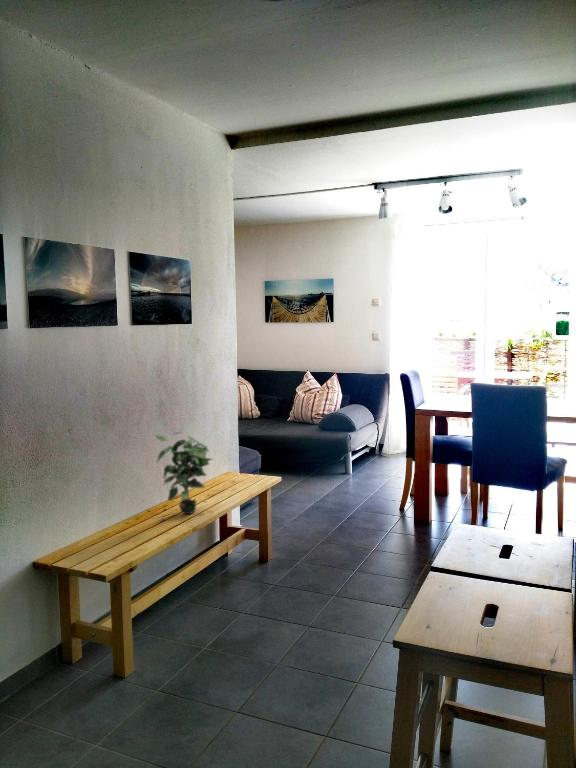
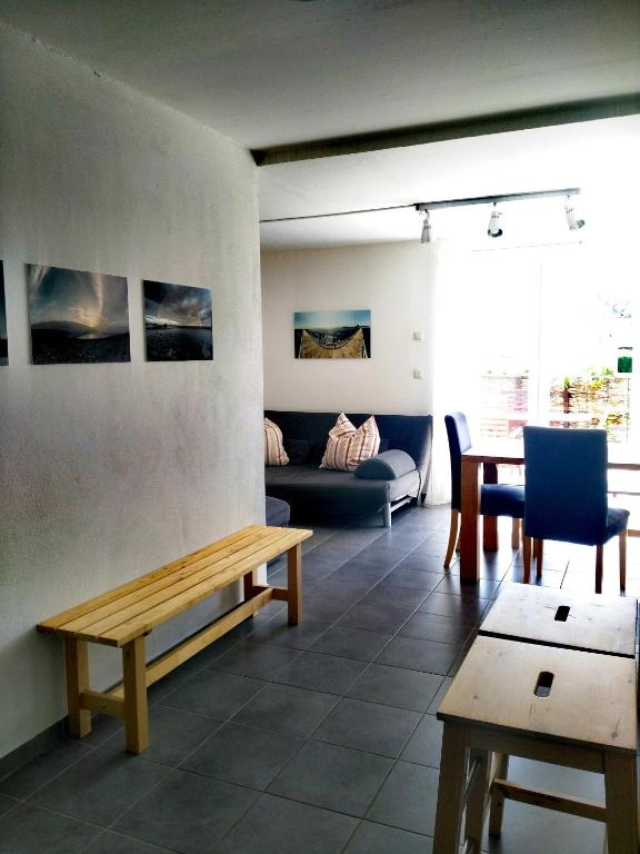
- potted plant [154,430,213,515]
